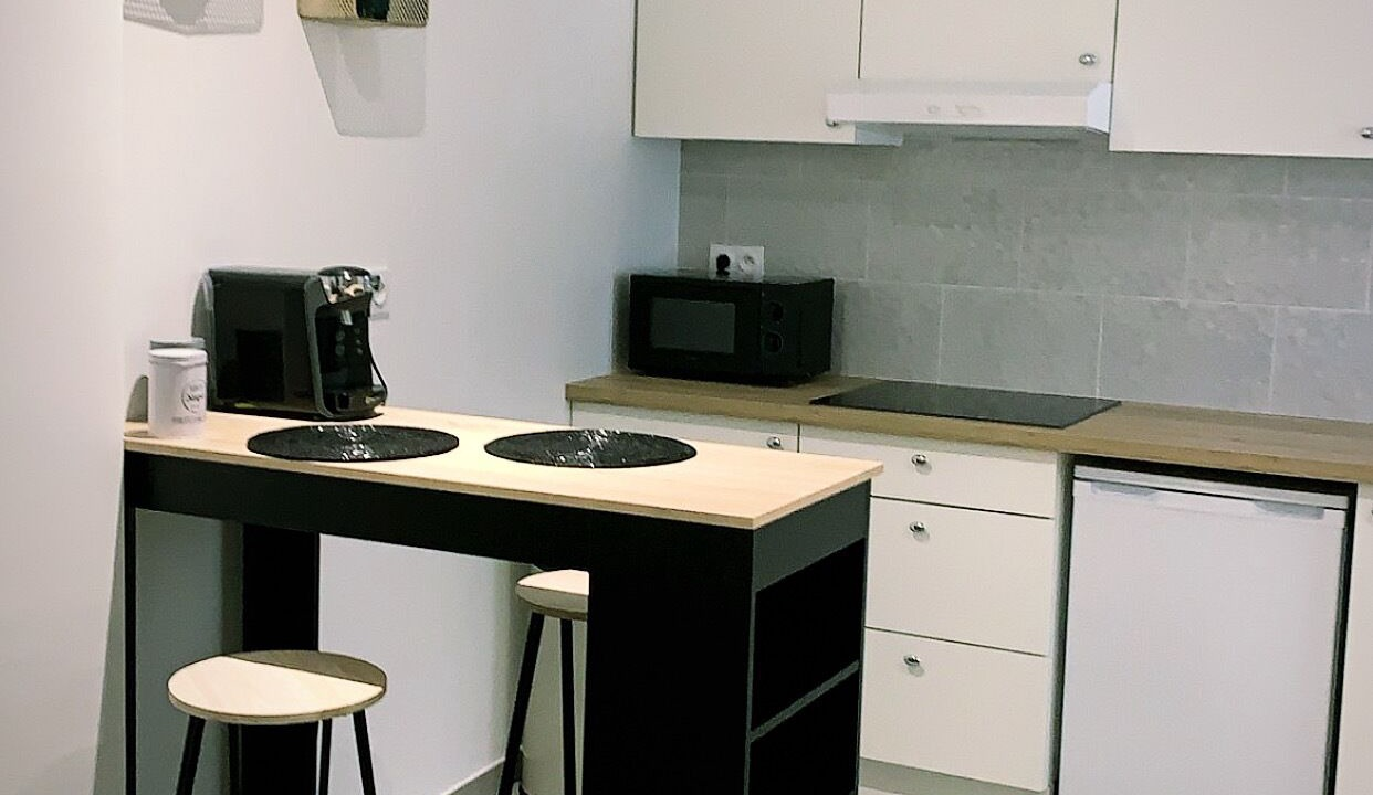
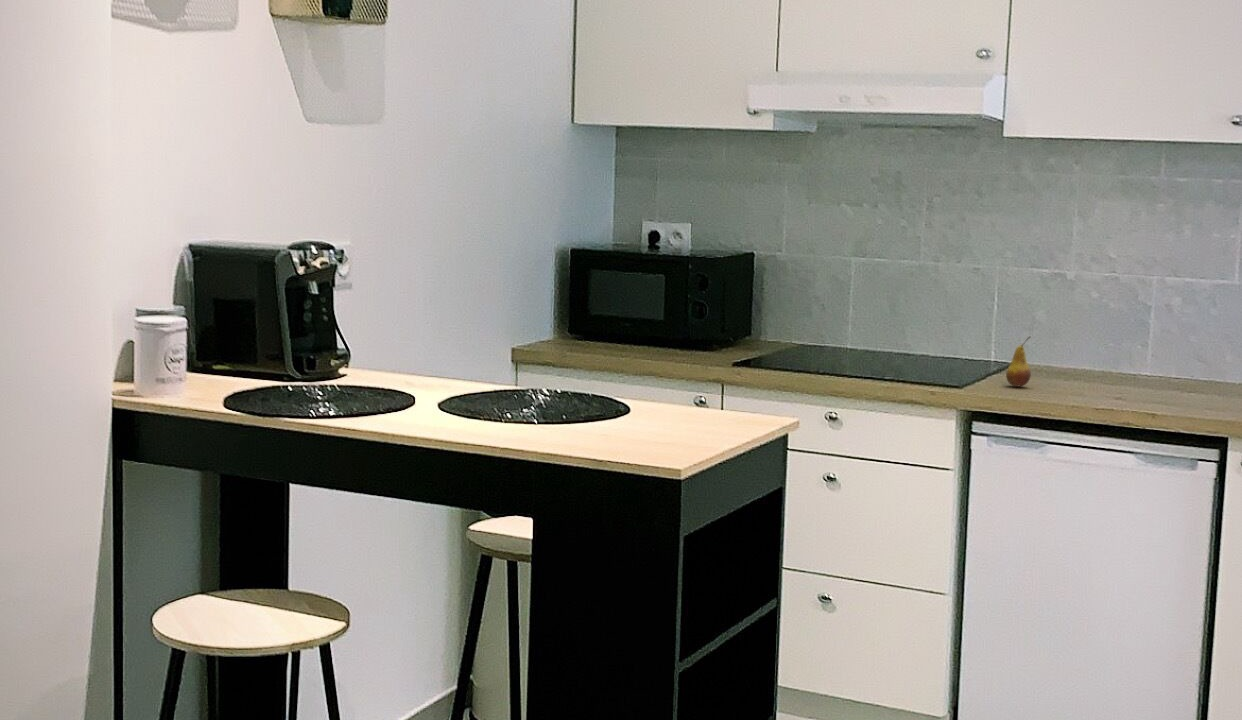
+ fruit [1005,335,1032,387]
